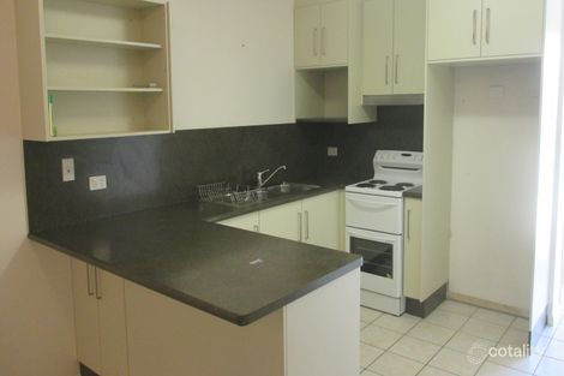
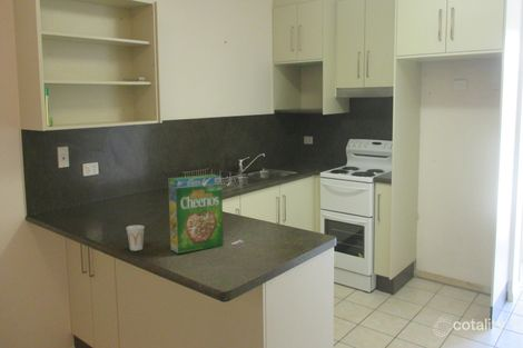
+ cereal box [167,173,225,255]
+ cup [125,225,146,251]
